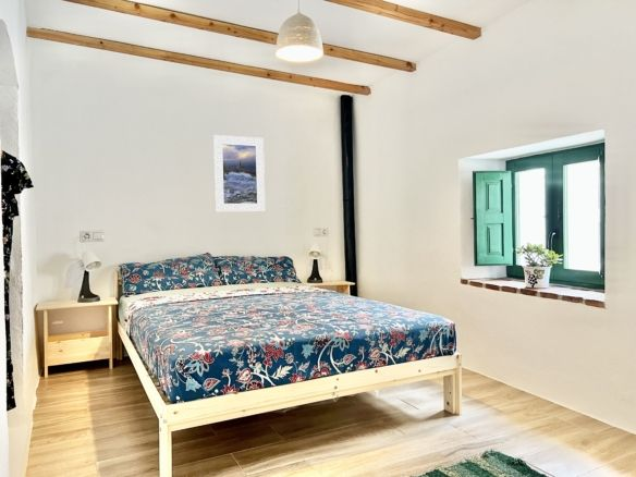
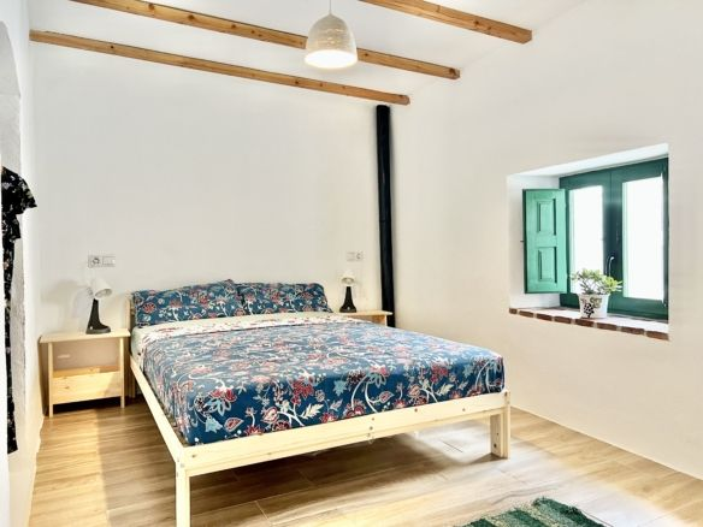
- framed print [212,134,266,212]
